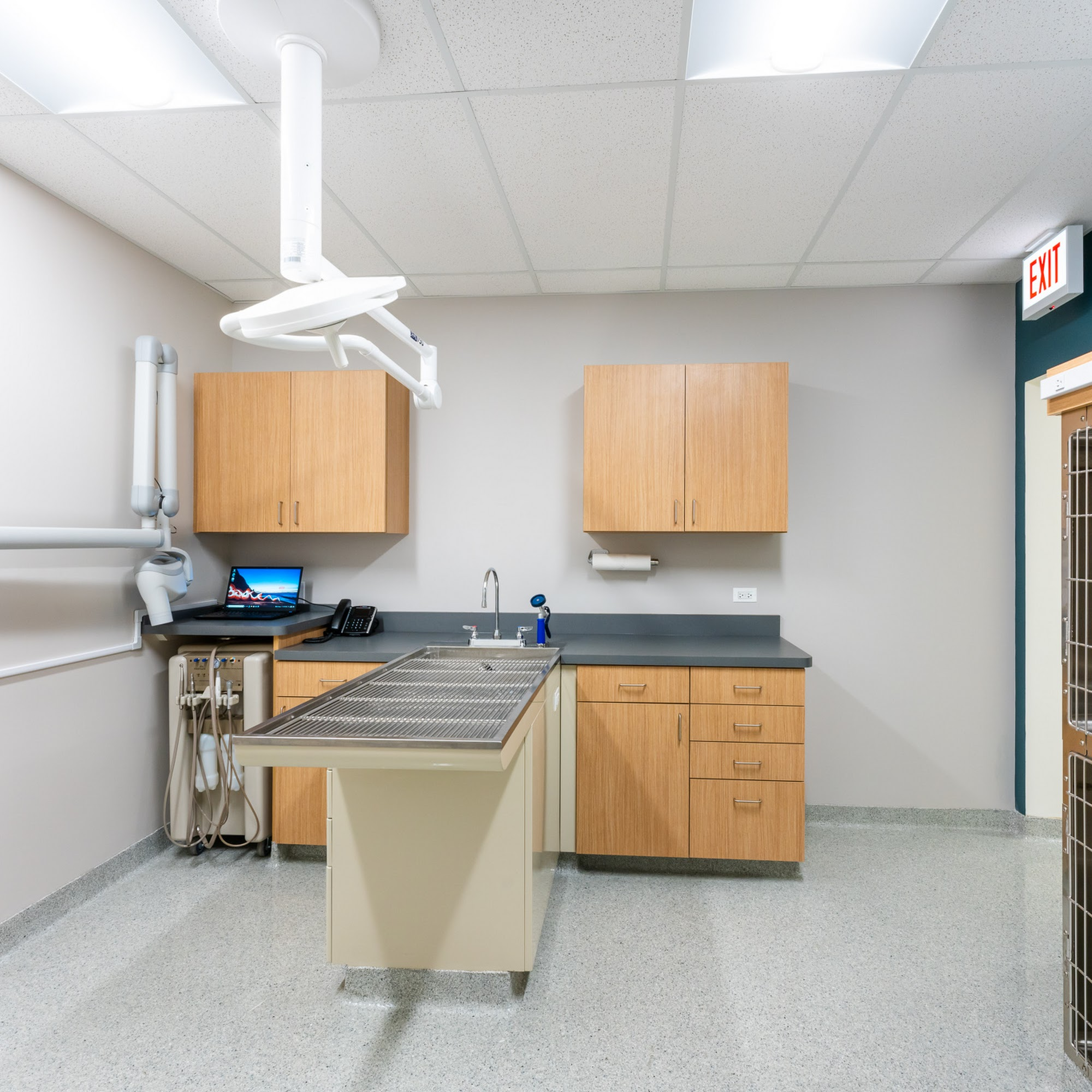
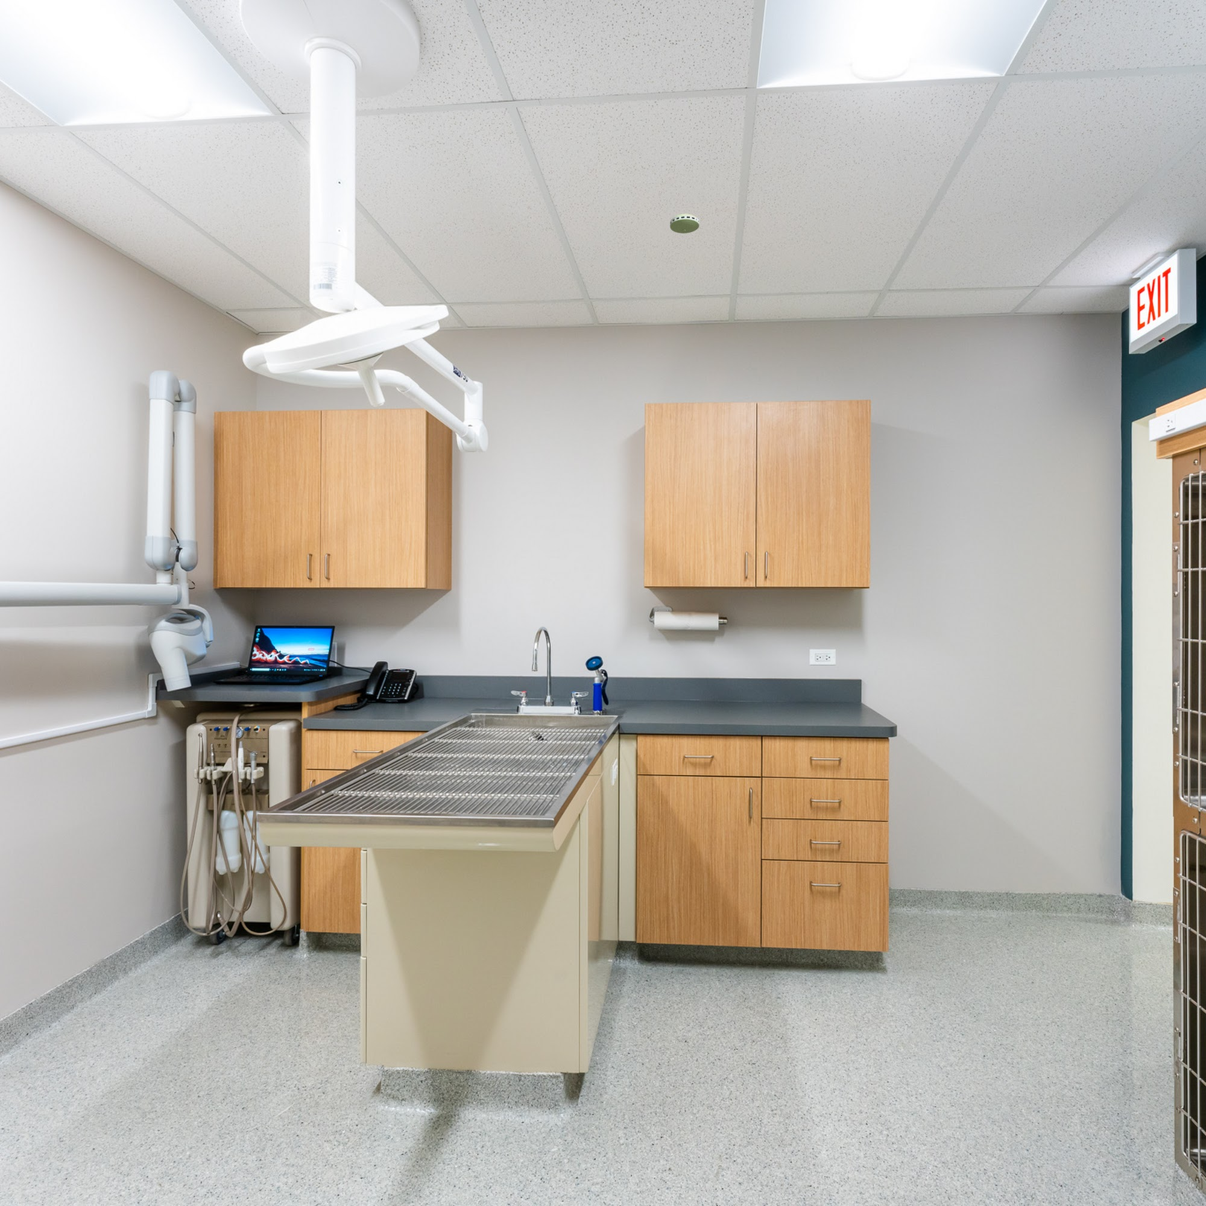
+ smoke detector [669,213,700,234]
